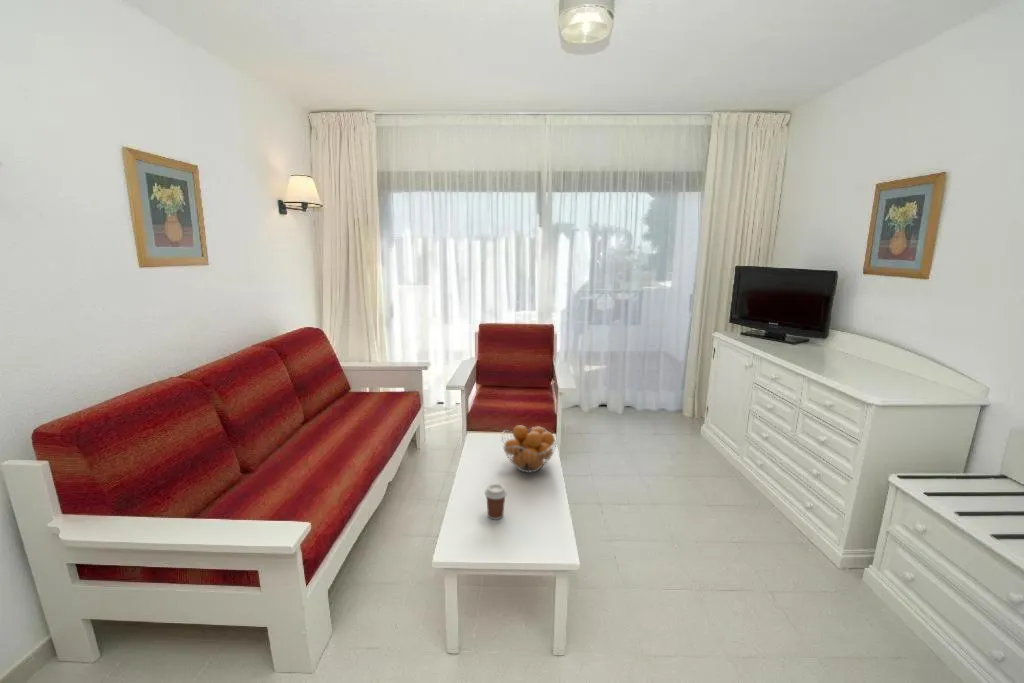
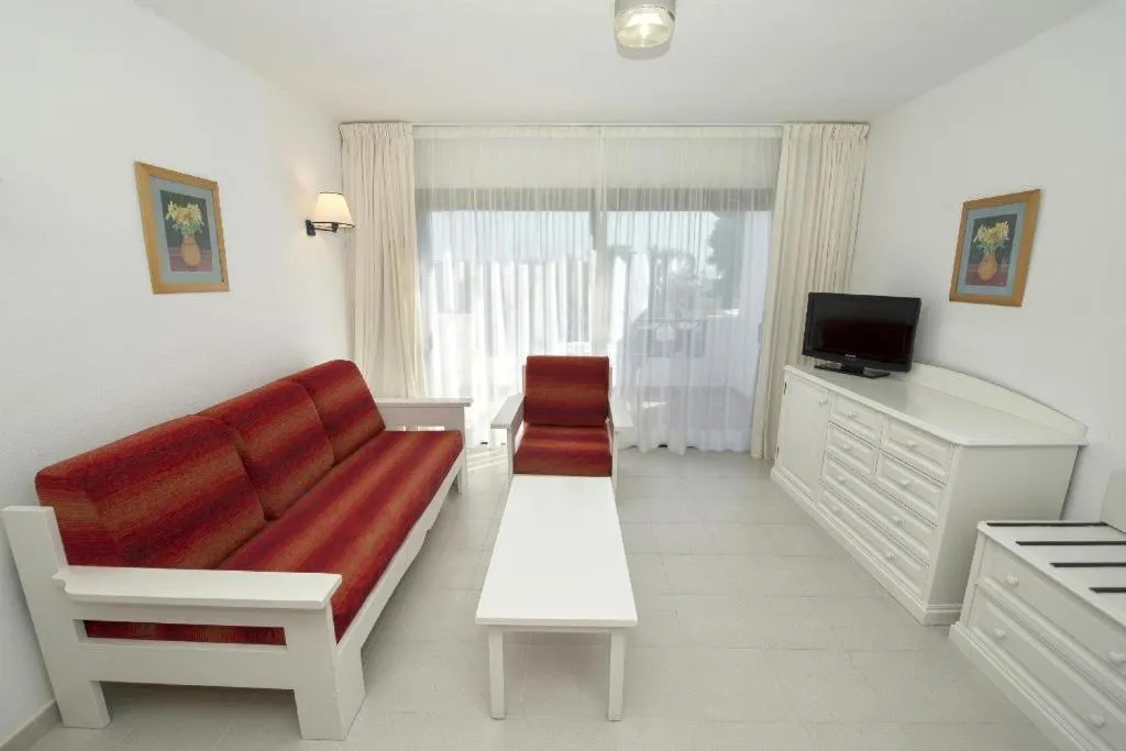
- coffee cup [484,483,508,520]
- fruit basket [500,424,558,473]
